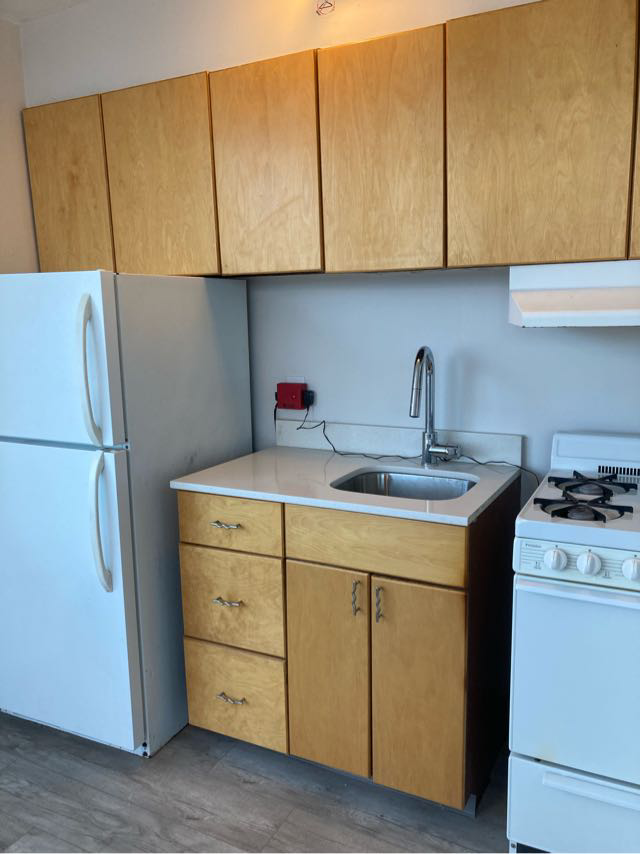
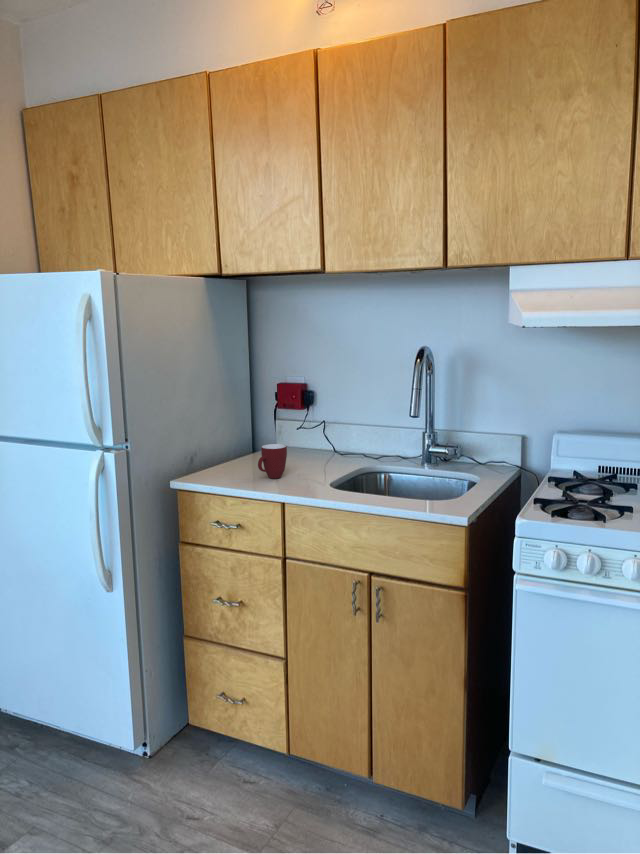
+ mug [257,443,288,479]
